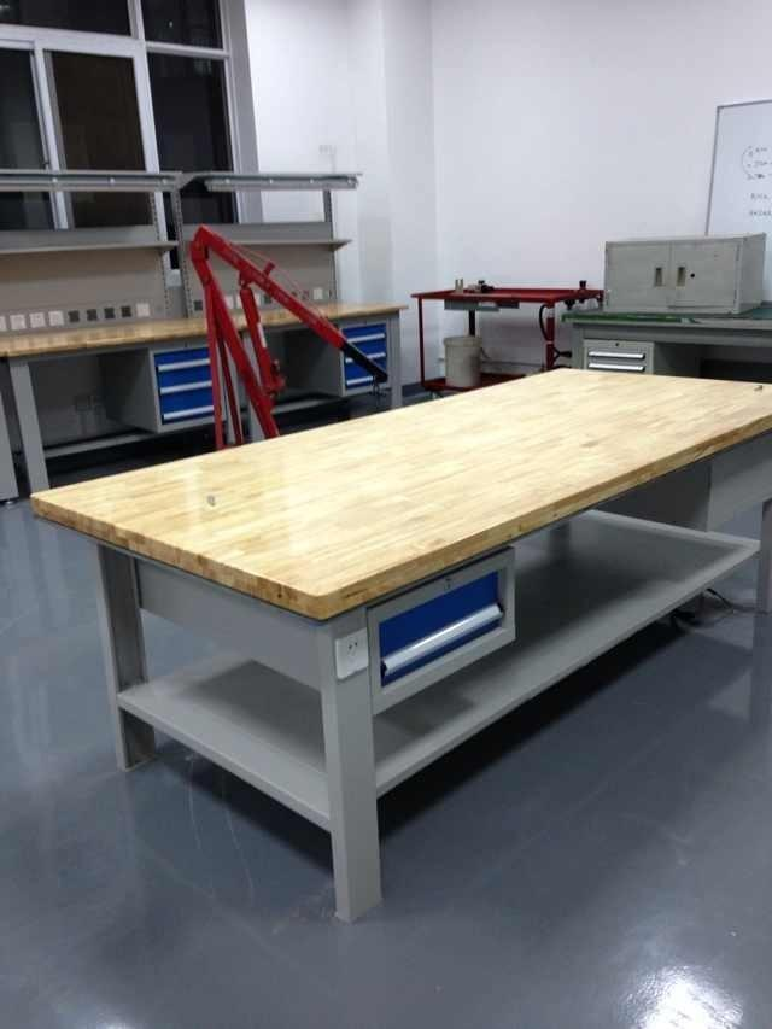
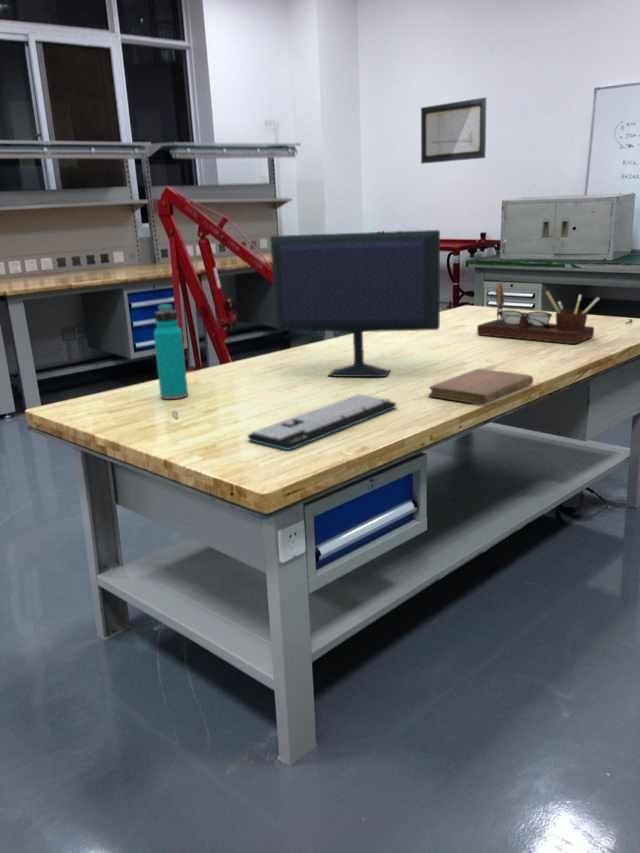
+ notebook [427,368,534,406]
+ keyboard [246,393,398,451]
+ desk organizer [476,281,600,345]
+ computer monitor [269,229,441,378]
+ wall art [420,96,488,165]
+ water bottle [153,303,189,400]
